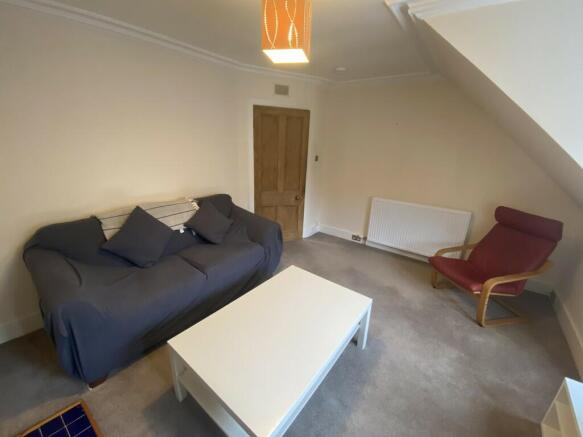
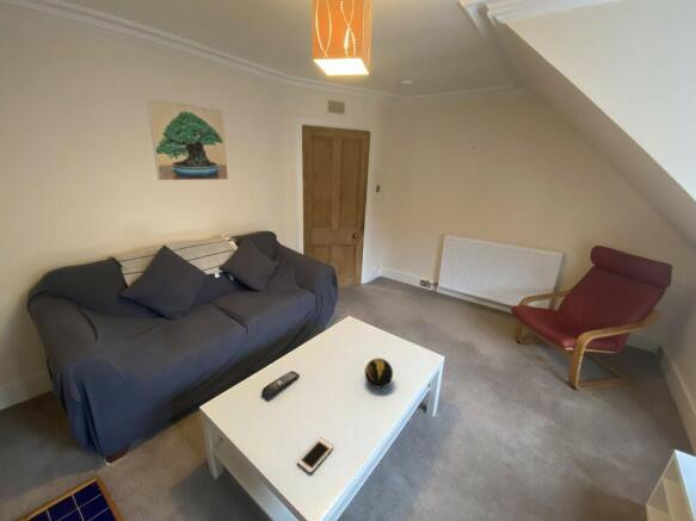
+ remote control [260,370,301,401]
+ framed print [146,95,229,181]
+ decorative orb [364,356,394,389]
+ cell phone [296,436,334,475]
